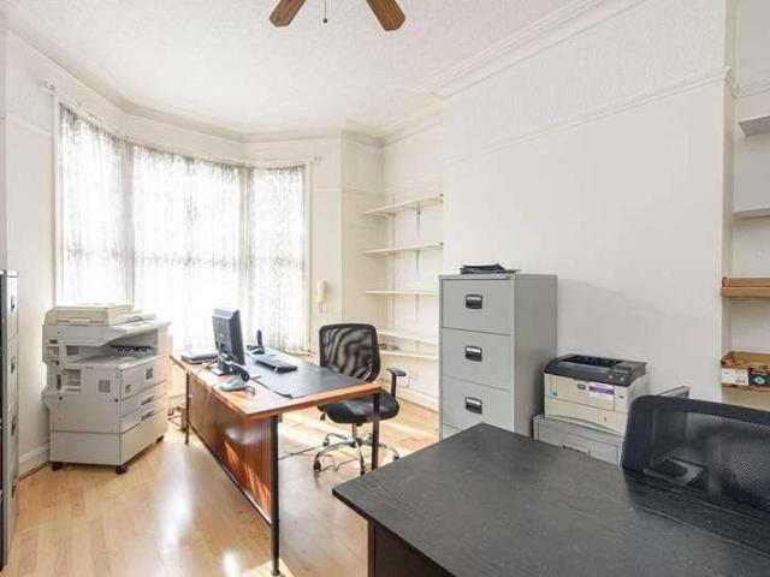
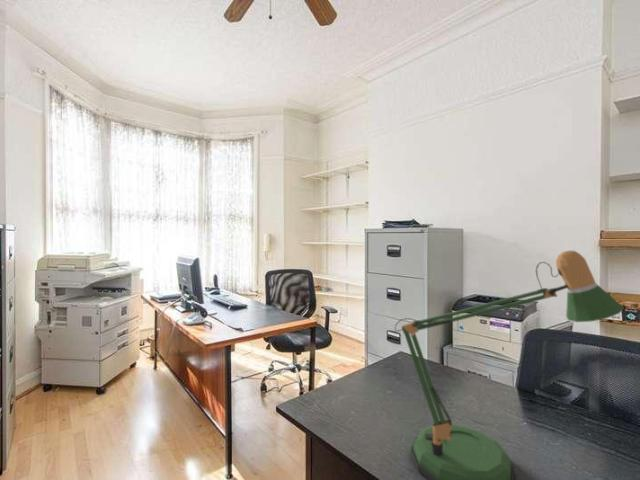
+ desk lamp [394,250,625,480]
